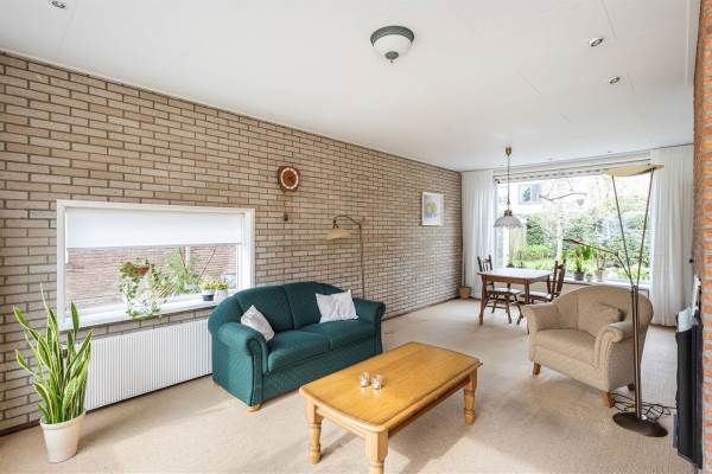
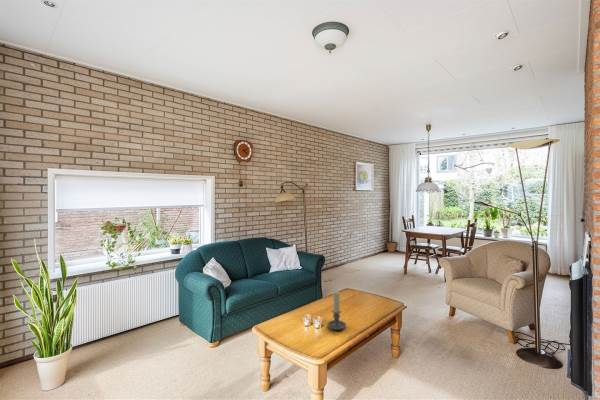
+ candle holder [326,290,347,332]
